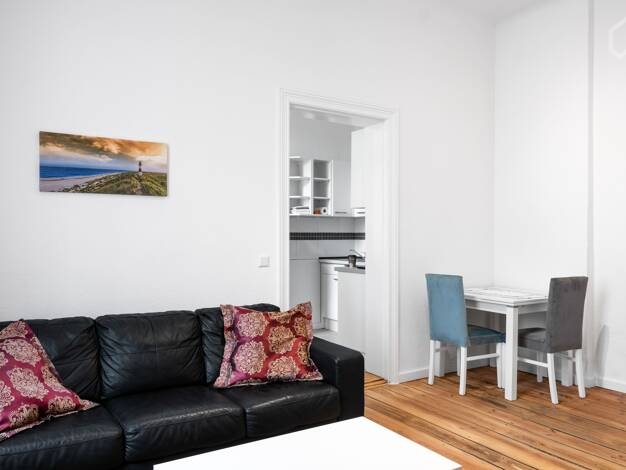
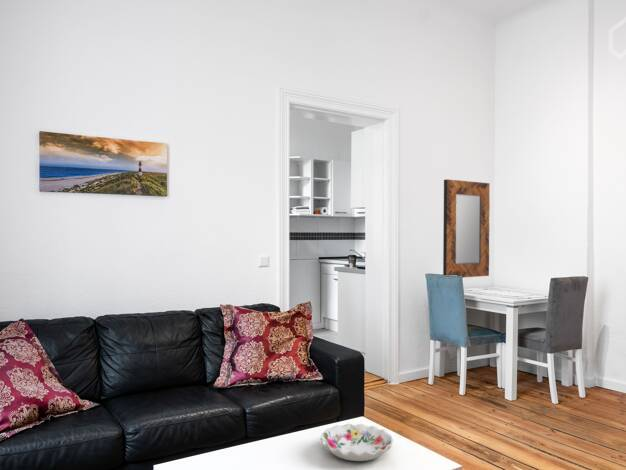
+ home mirror [442,178,491,278]
+ decorative bowl [319,423,394,462]
